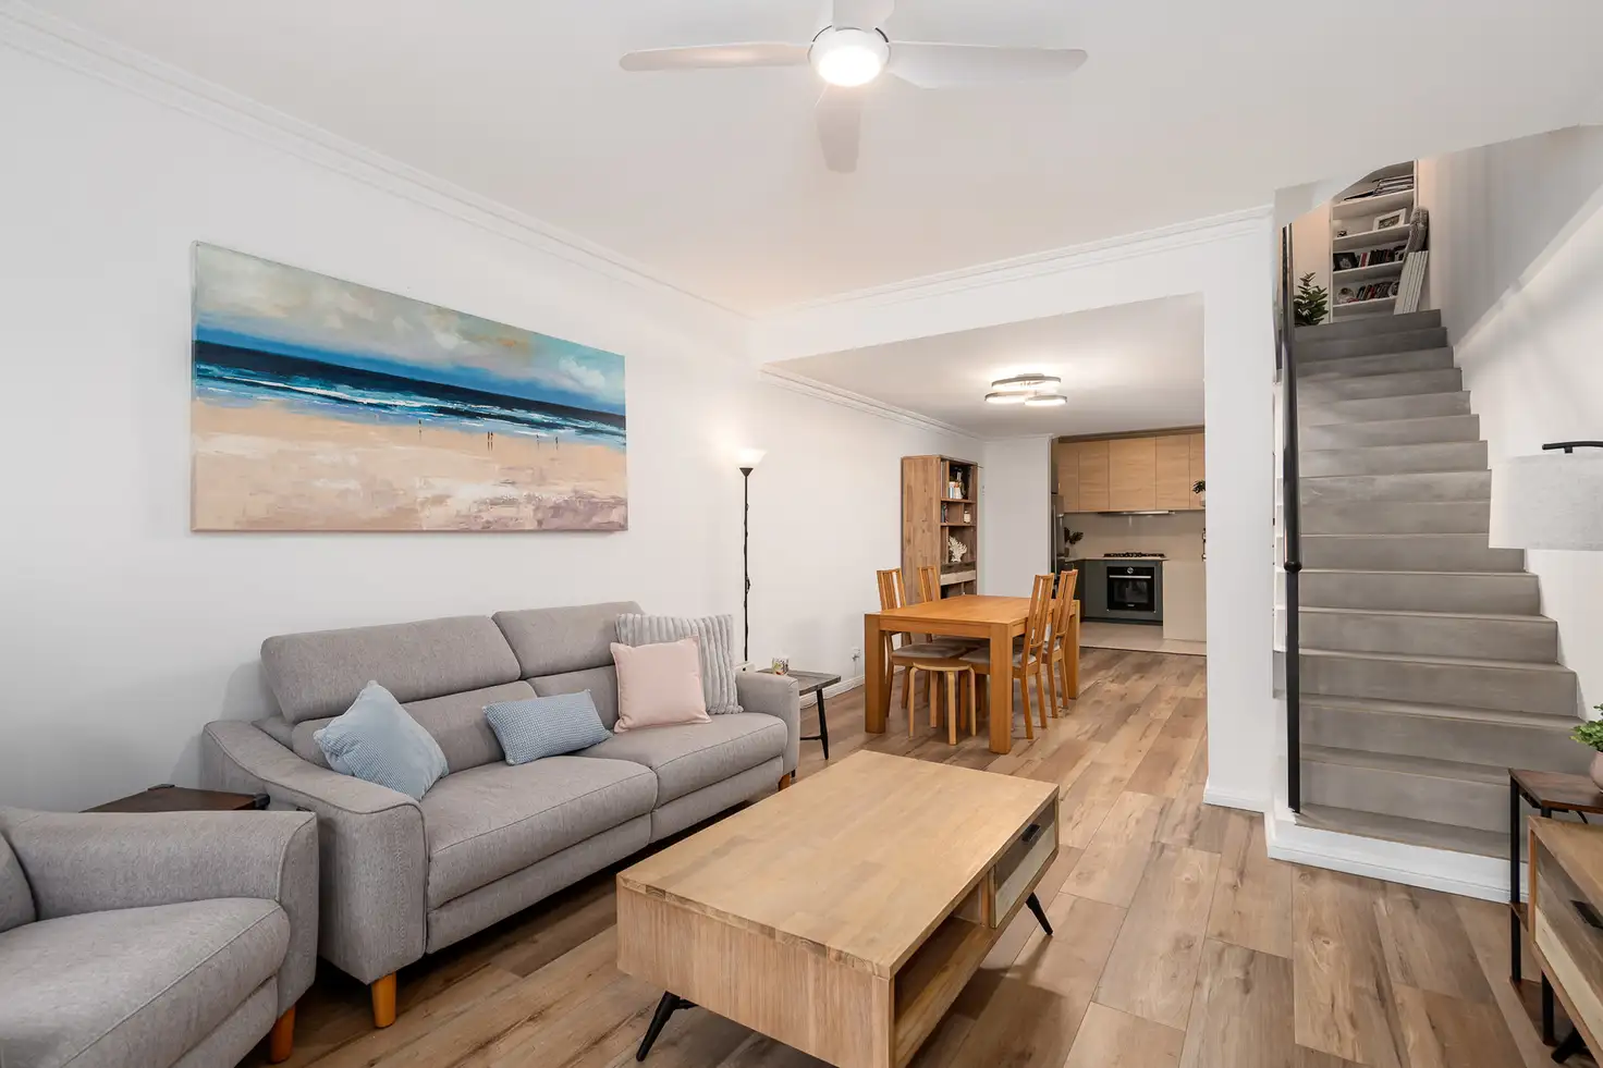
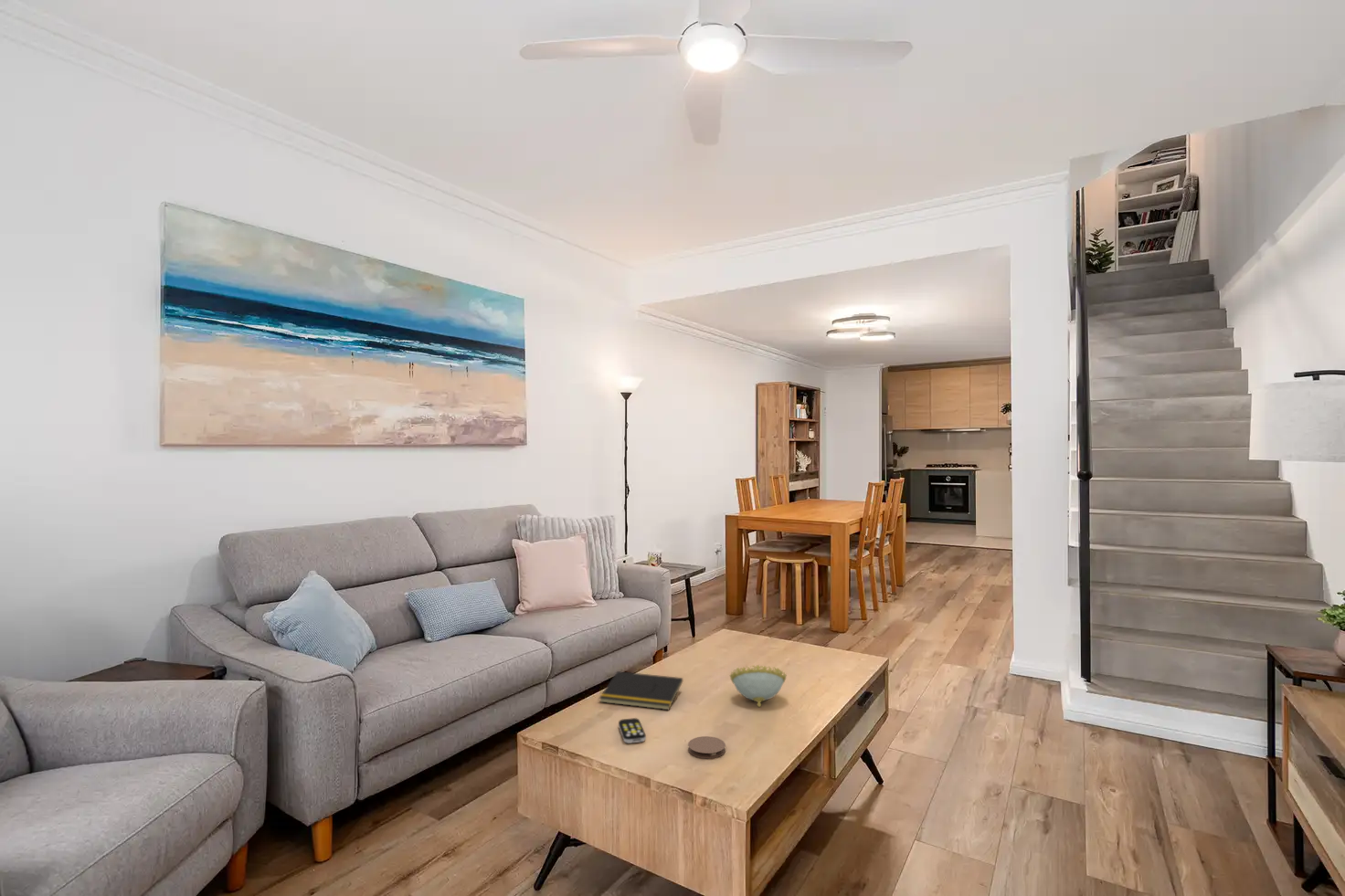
+ remote control [618,717,647,744]
+ coaster [687,735,726,759]
+ notepad [598,670,683,711]
+ decorative bowl [729,664,788,708]
